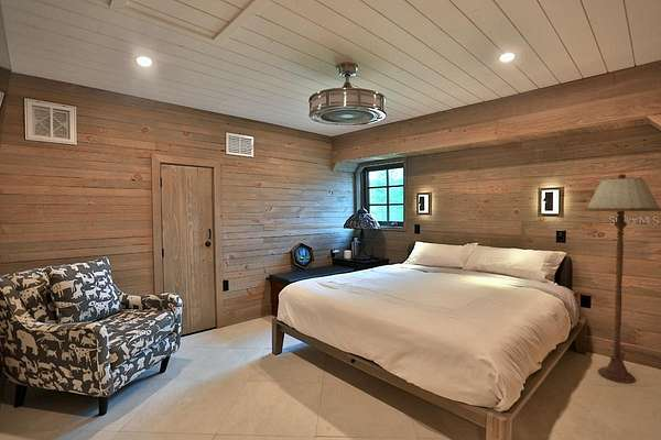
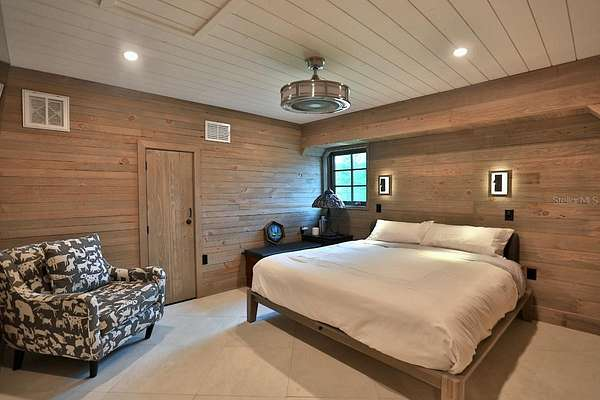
- floor lamp [584,173,661,385]
